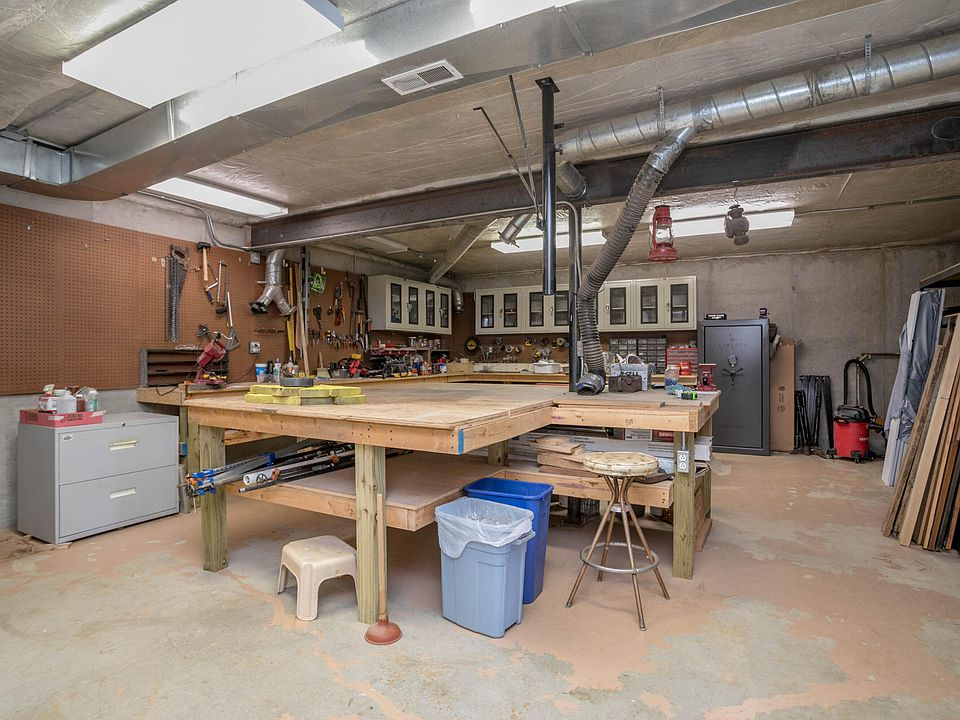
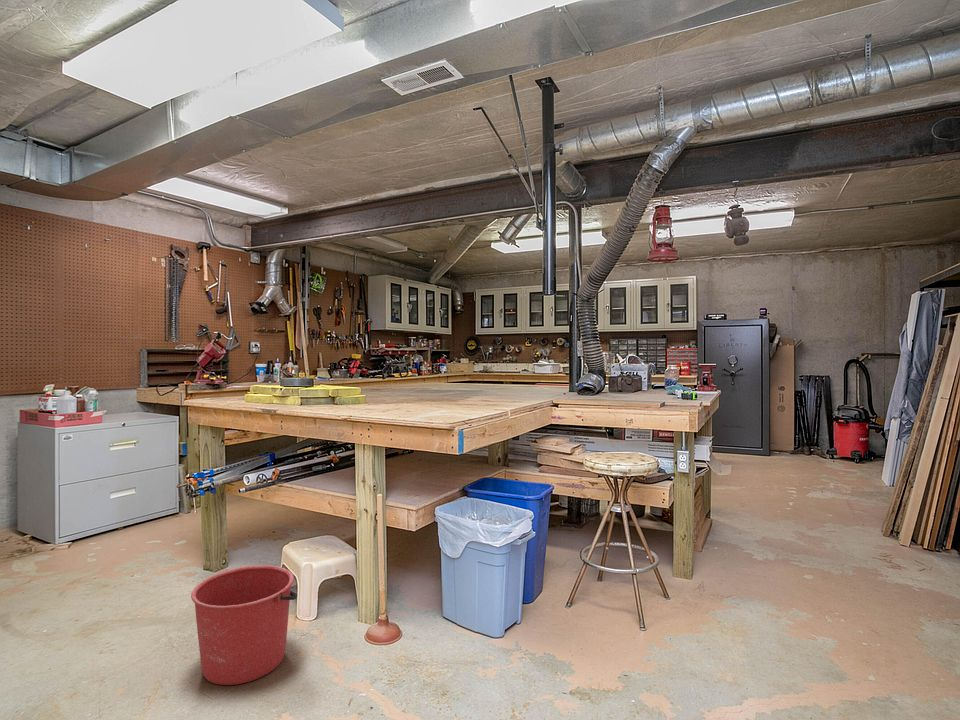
+ bucket [190,564,298,686]
